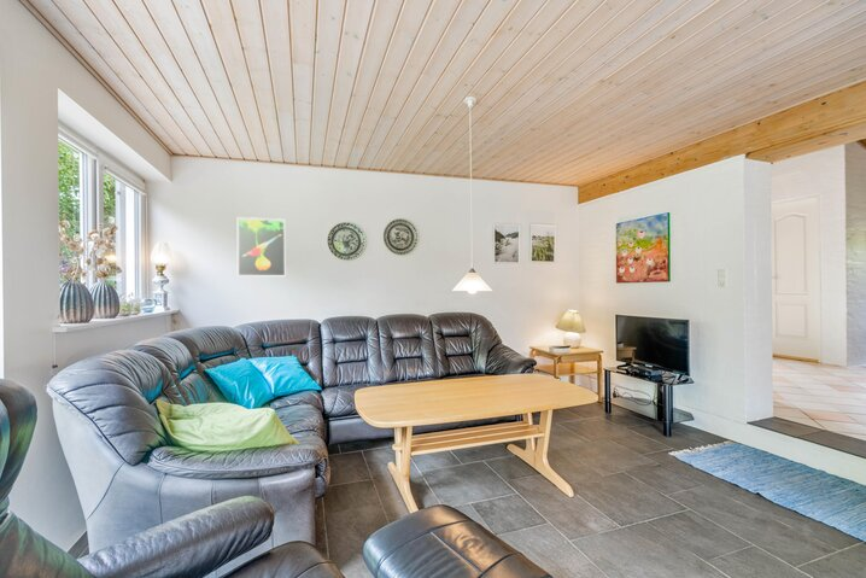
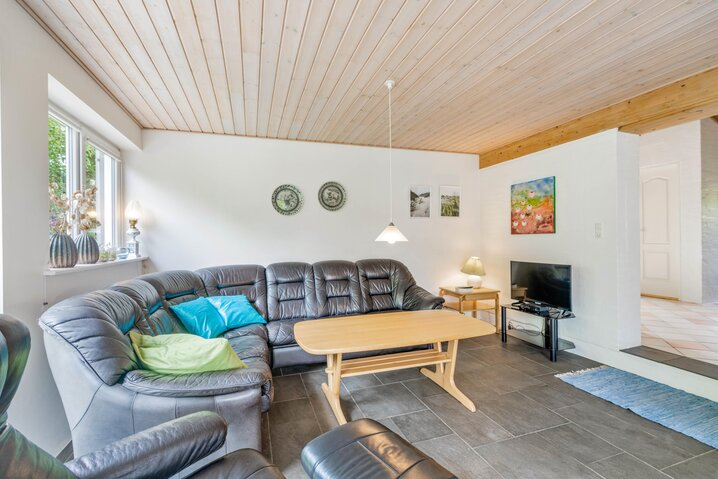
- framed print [236,216,287,278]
